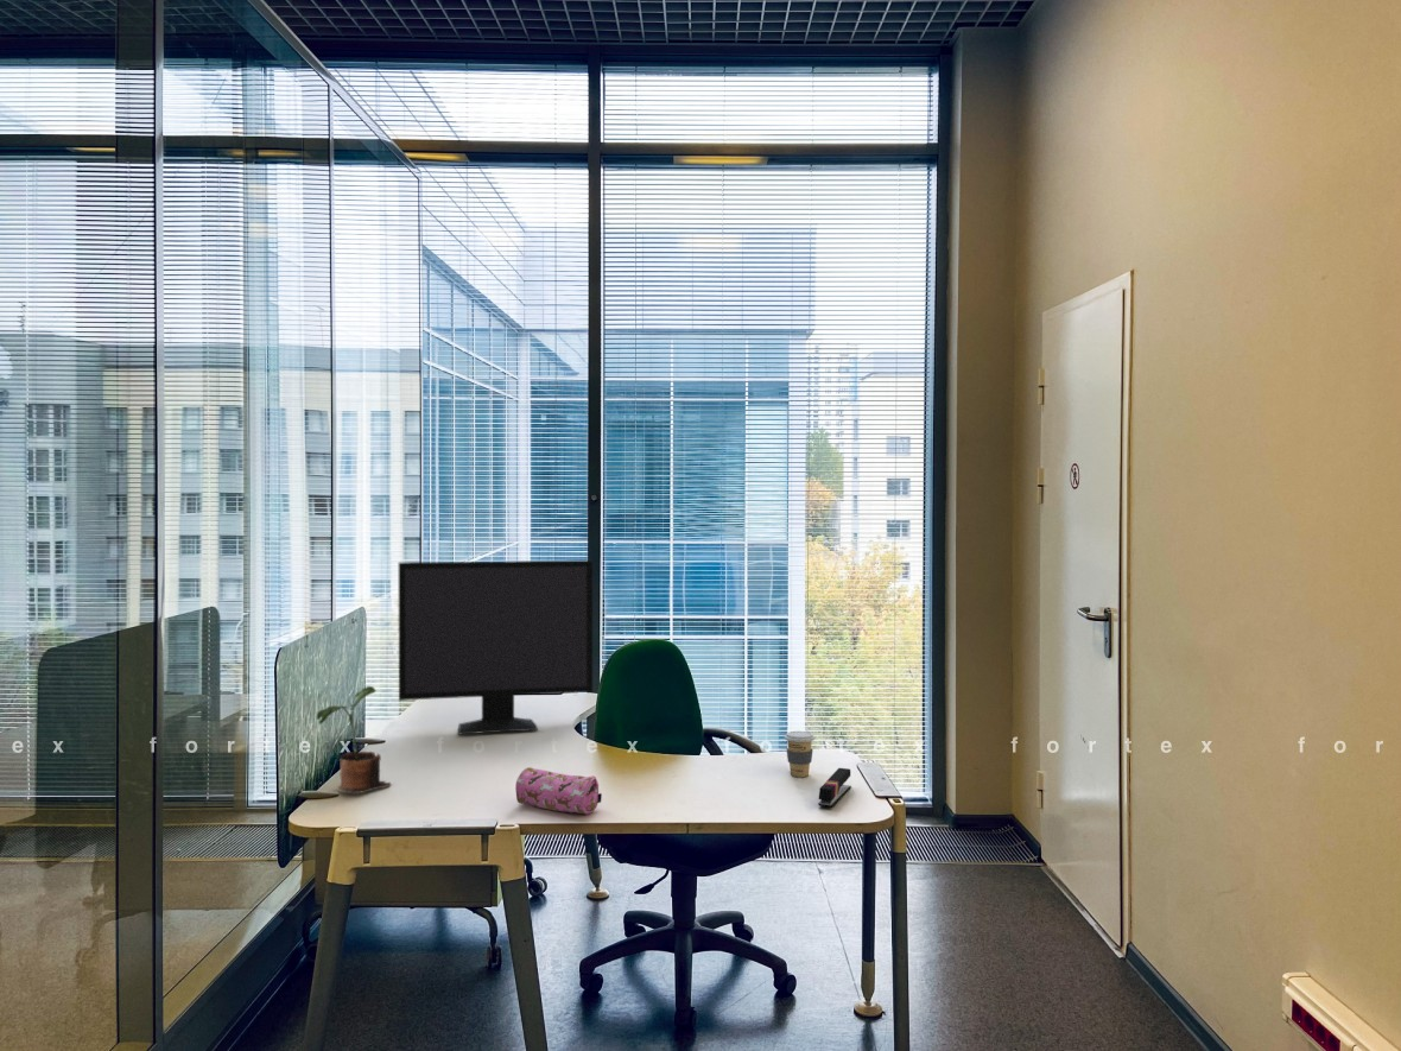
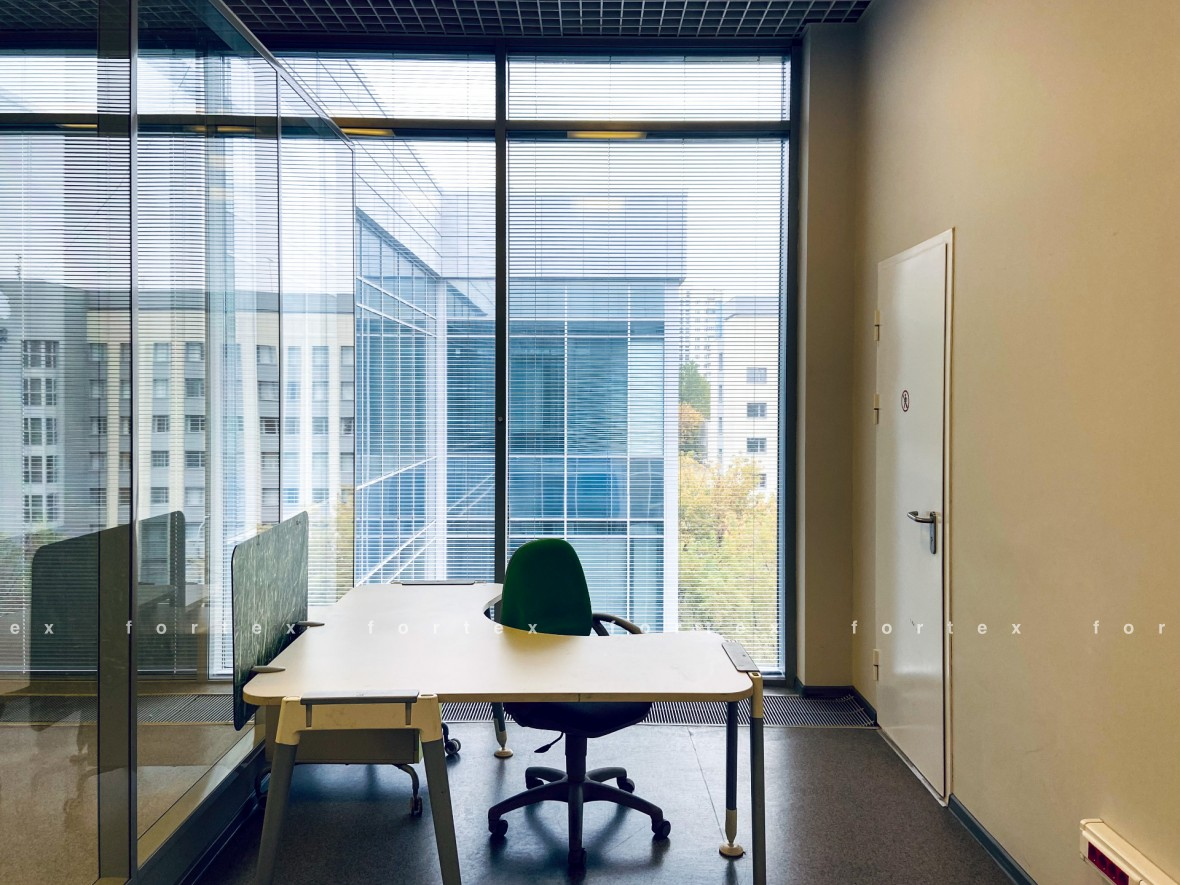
- pencil case [514,766,603,815]
- monitor [398,559,594,735]
- potted plant [316,685,393,794]
- coffee cup [784,730,816,778]
- stapler [817,767,852,809]
